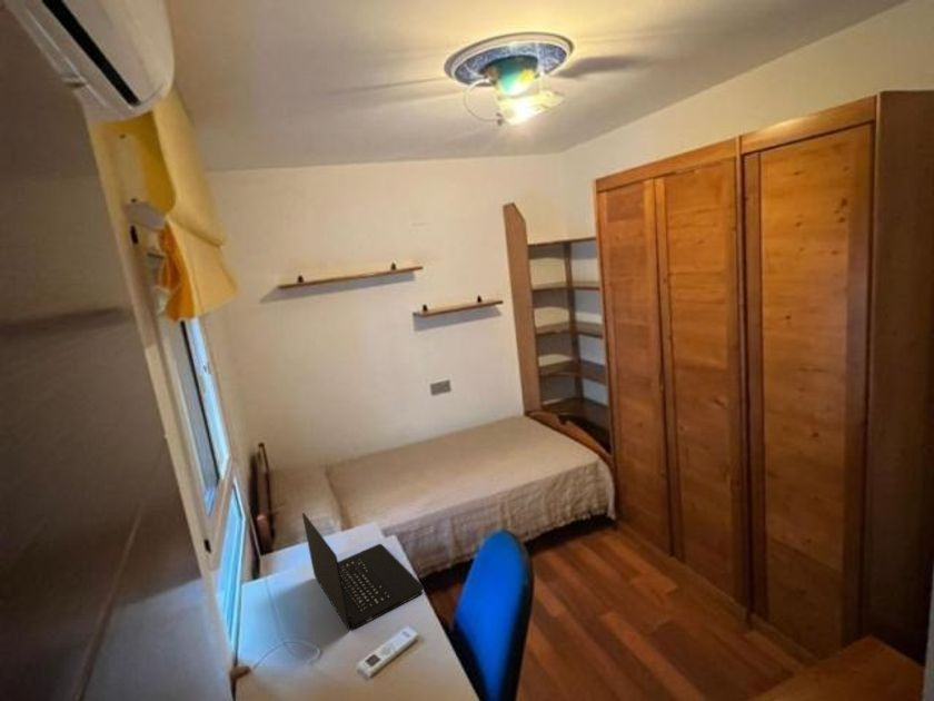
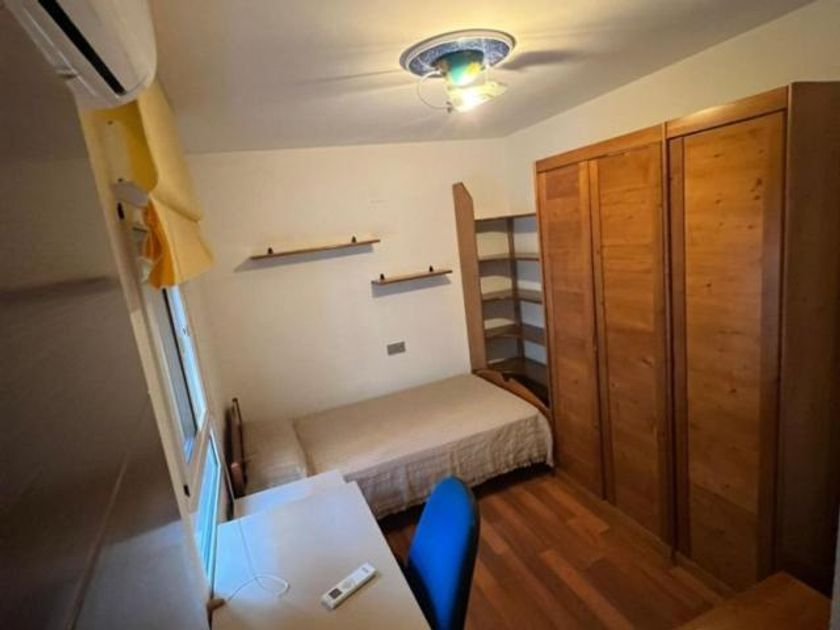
- laptop [301,512,425,631]
